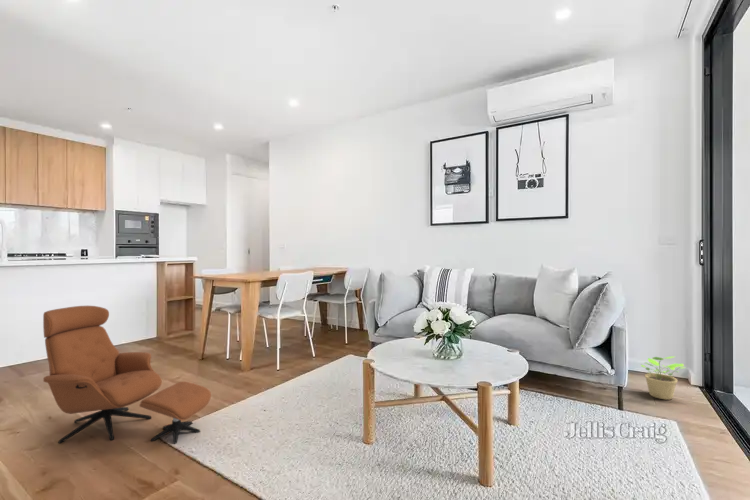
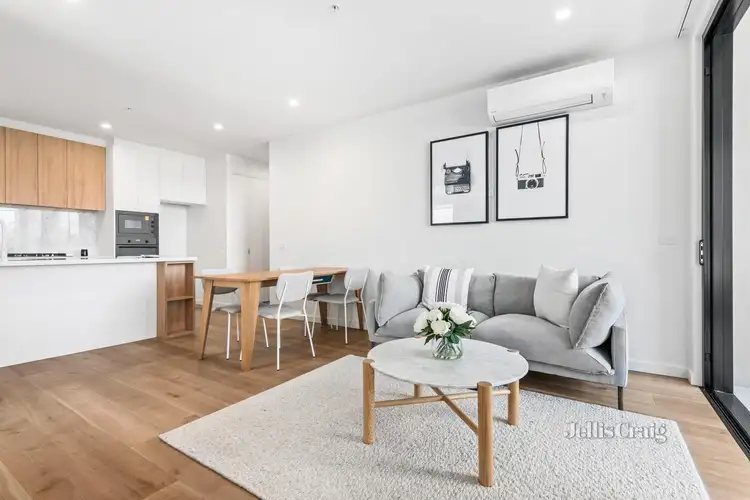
- armchair [42,305,212,445]
- potted plant [640,355,687,401]
